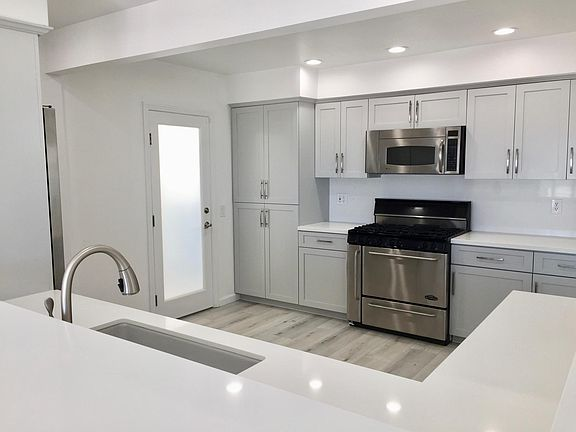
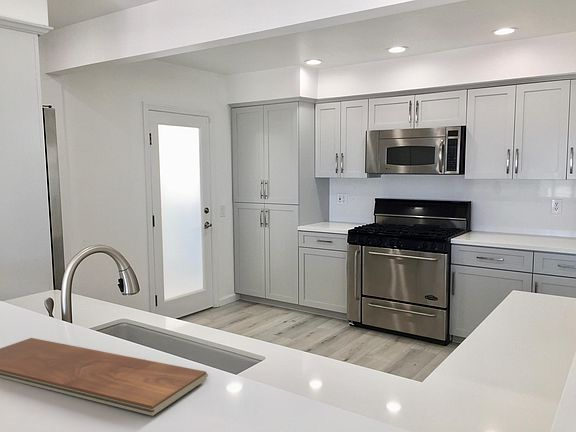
+ chopping board [0,337,209,417]
